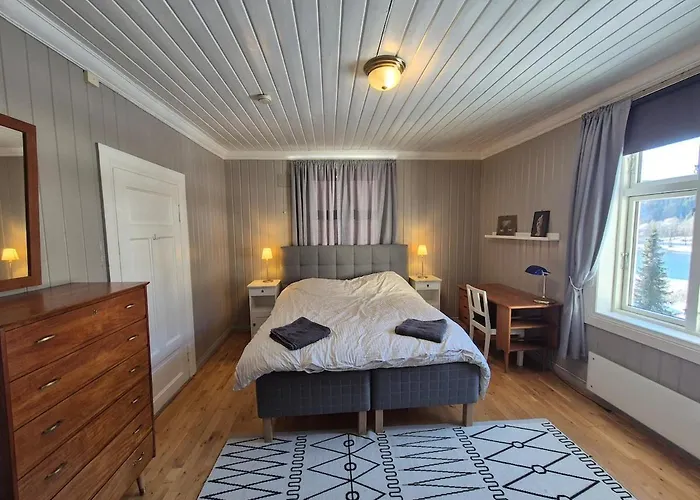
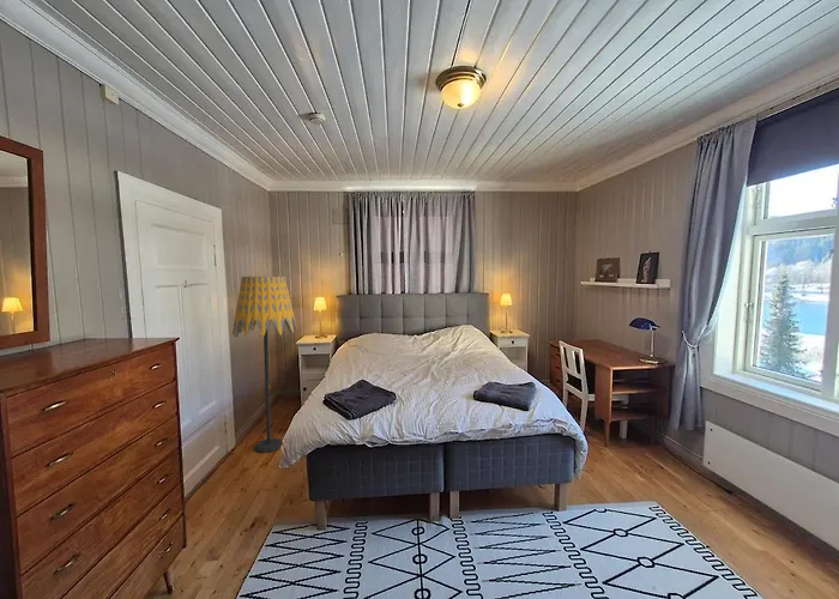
+ floor lamp [231,276,298,454]
